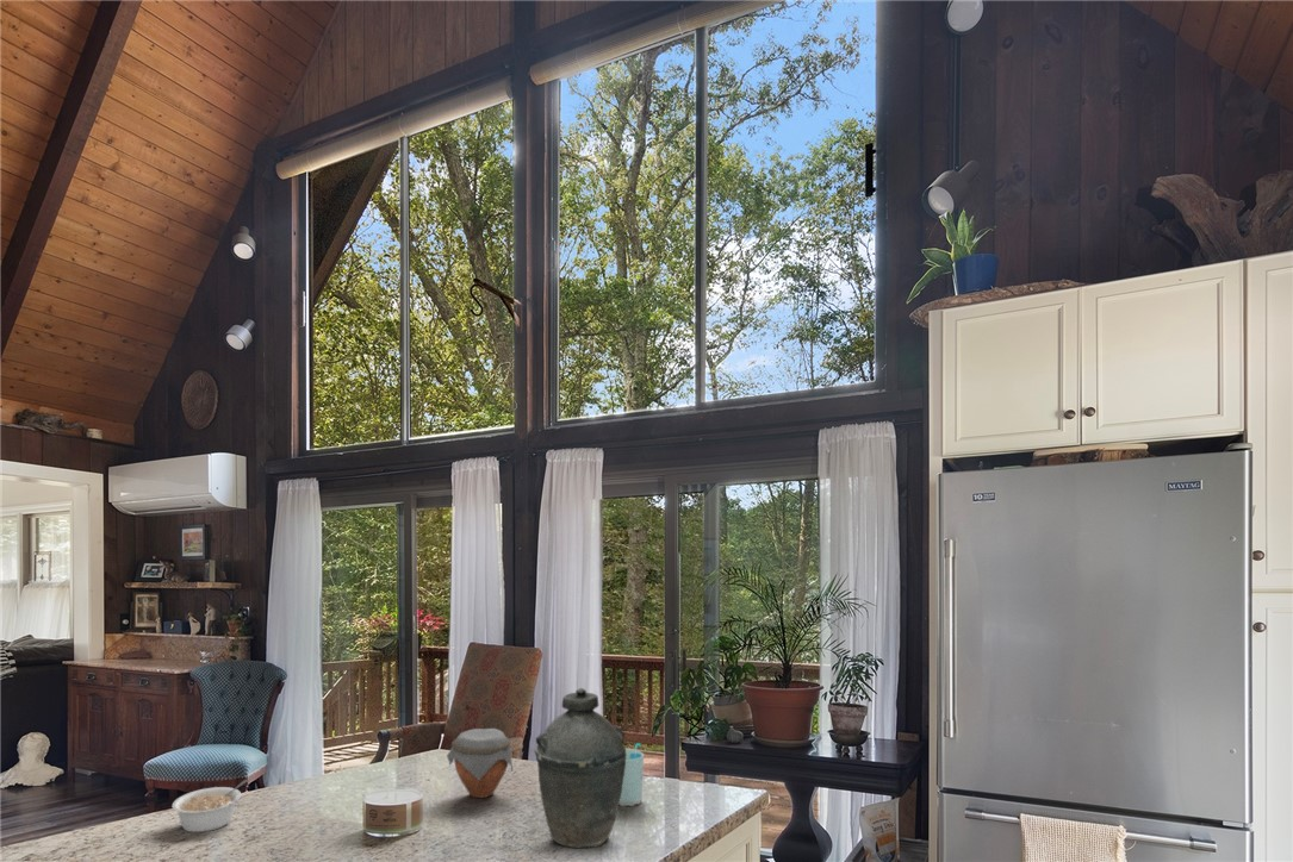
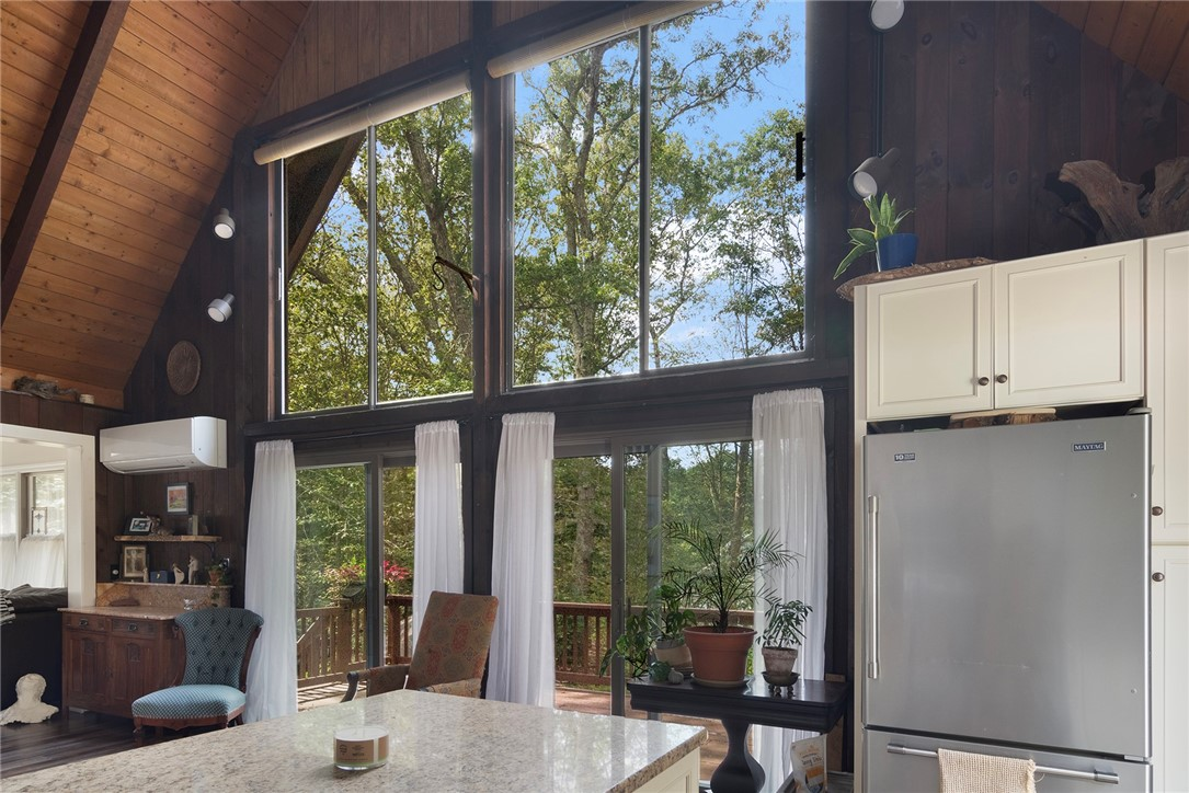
- jar [446,727,515,799]
- cup [618,742,645,807]
- kettle [534,687,627,849]
- legume [172,779,249,833]
